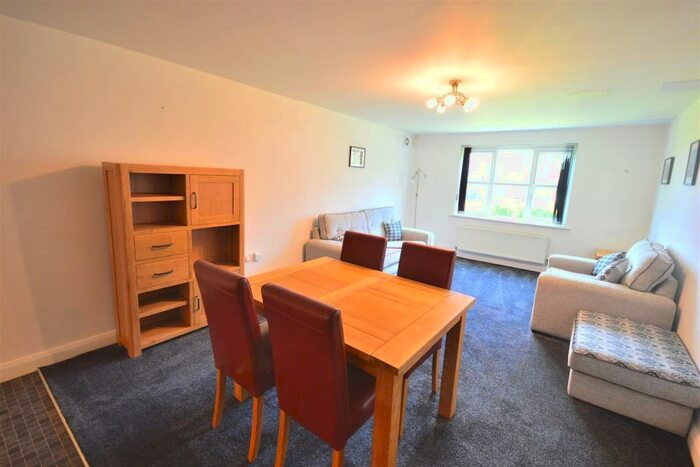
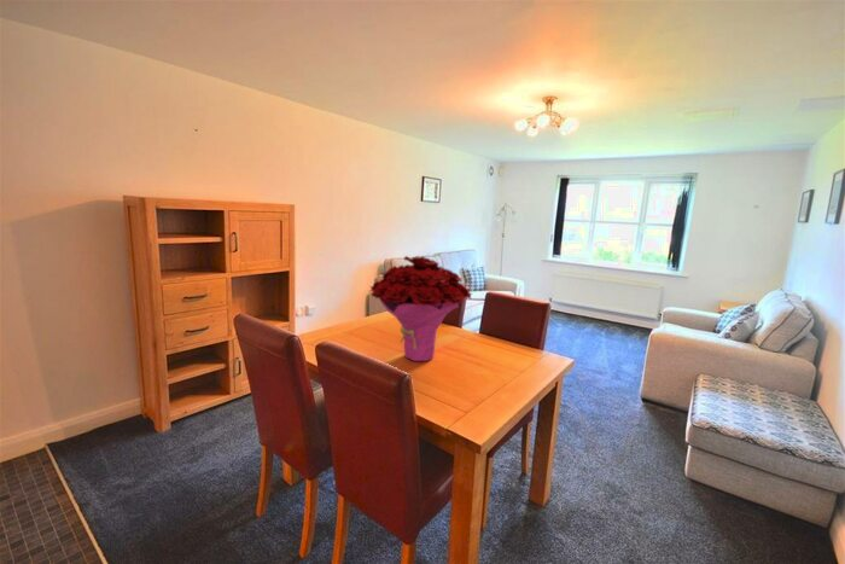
+ flower bouquet [369,255,473,362]
